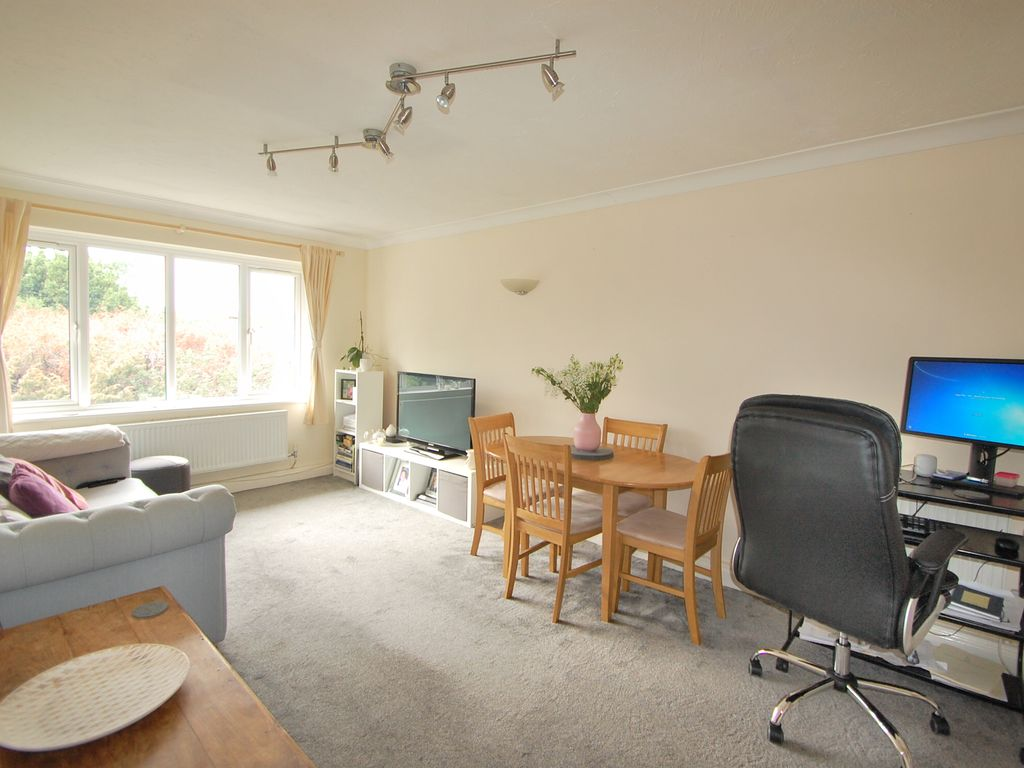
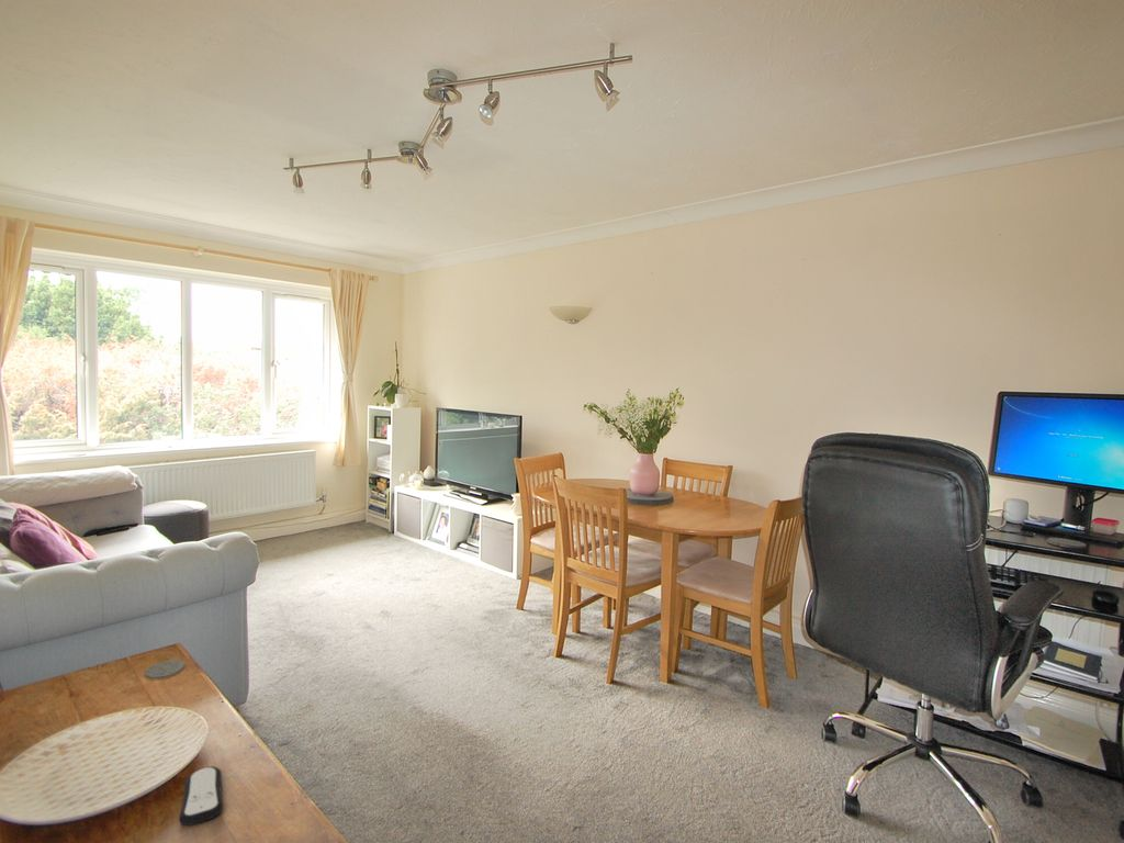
+ remote control [178,765,224,827]
